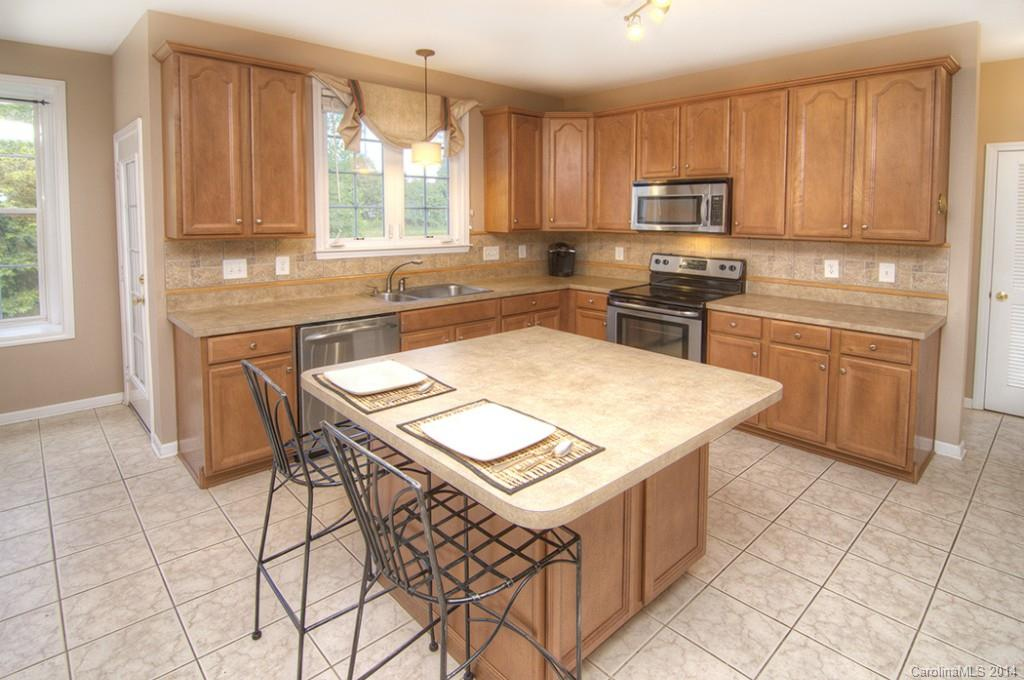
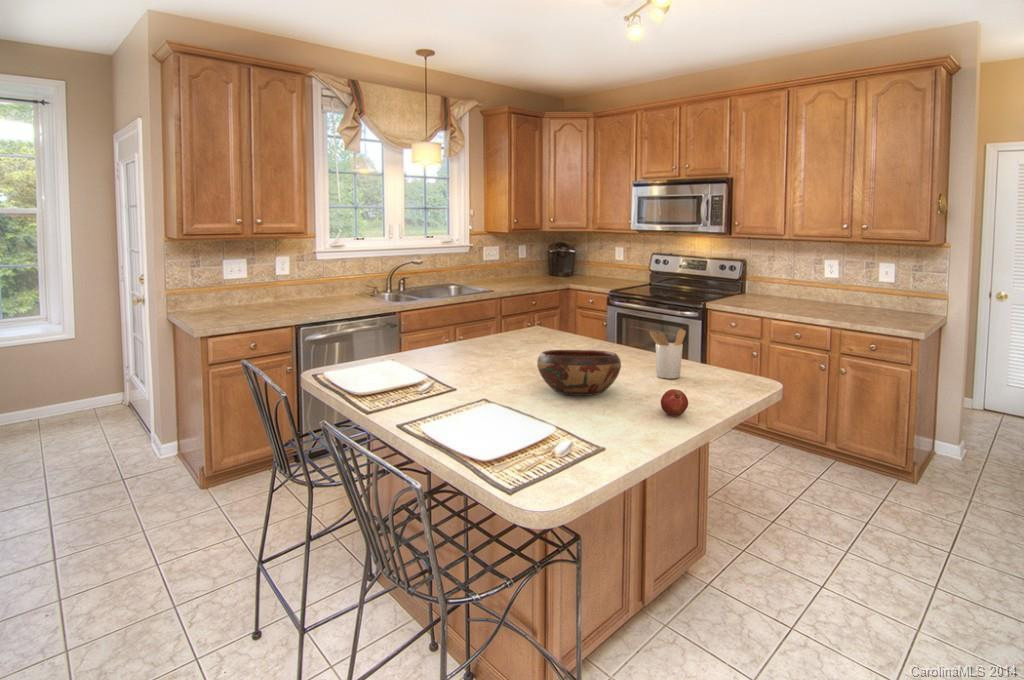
+ fruit [660,388,689,417]
+ decorative bowl [536,349,622,397]
+ utensil holder [648,328,687,380]
